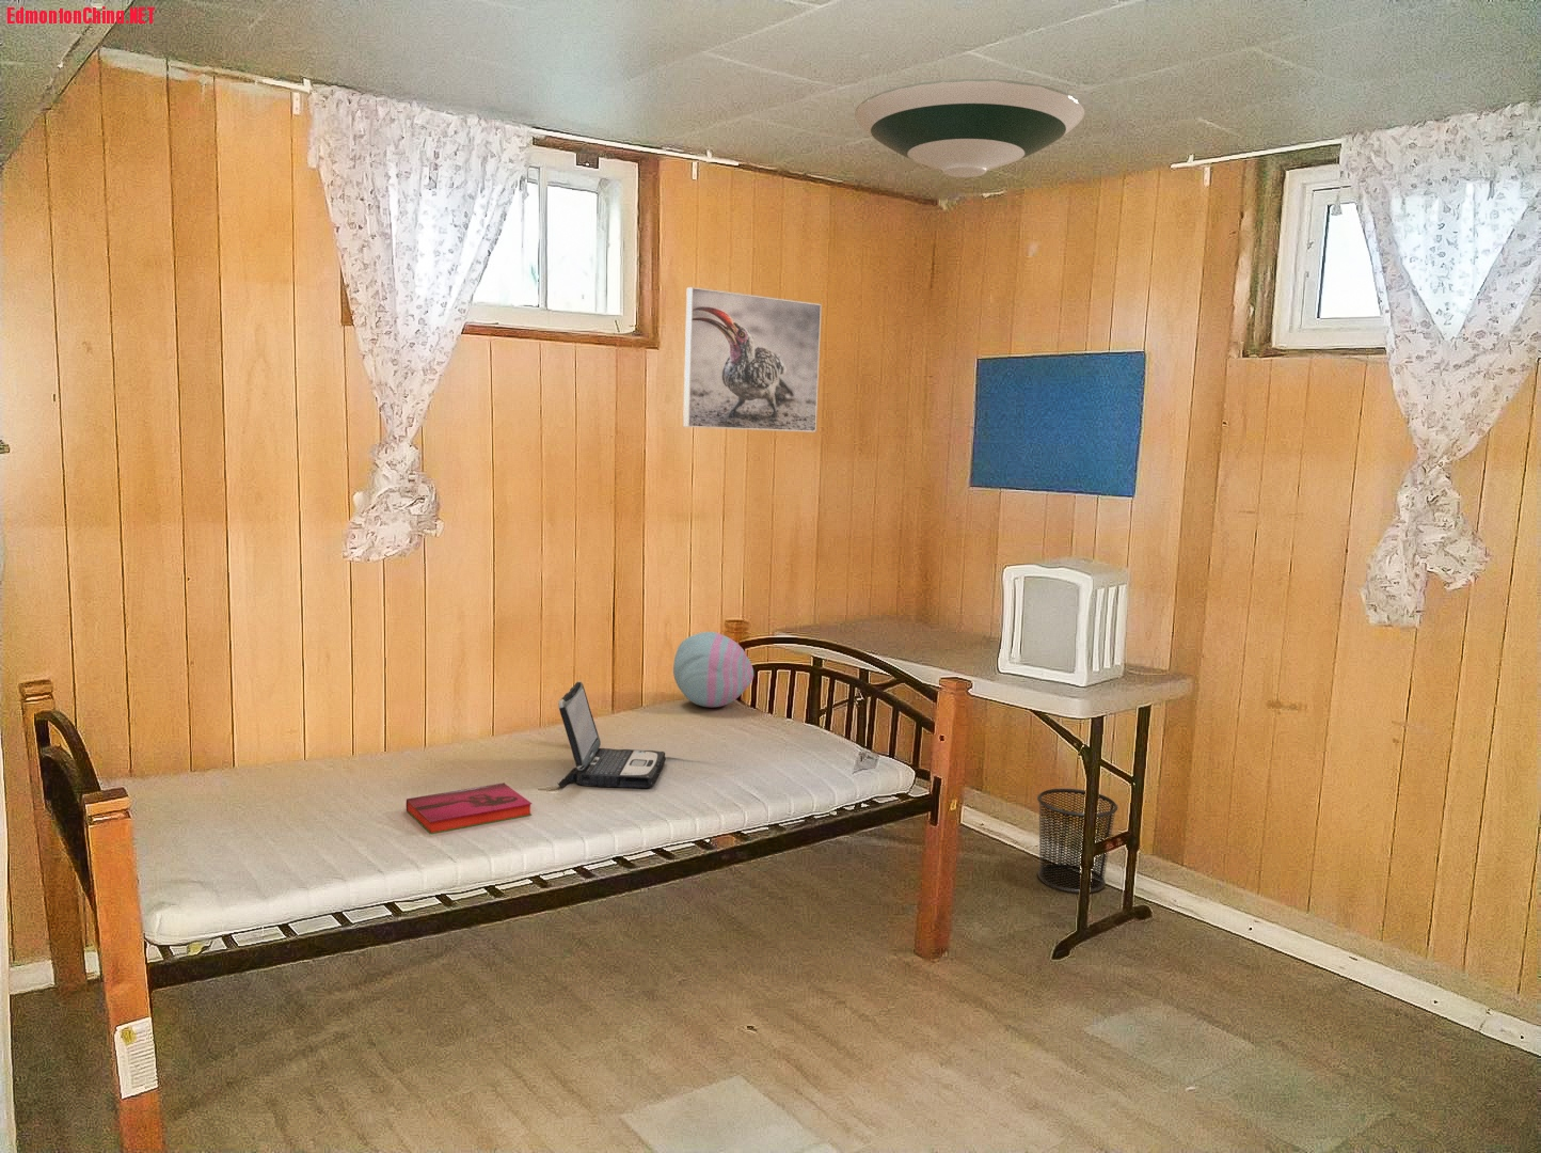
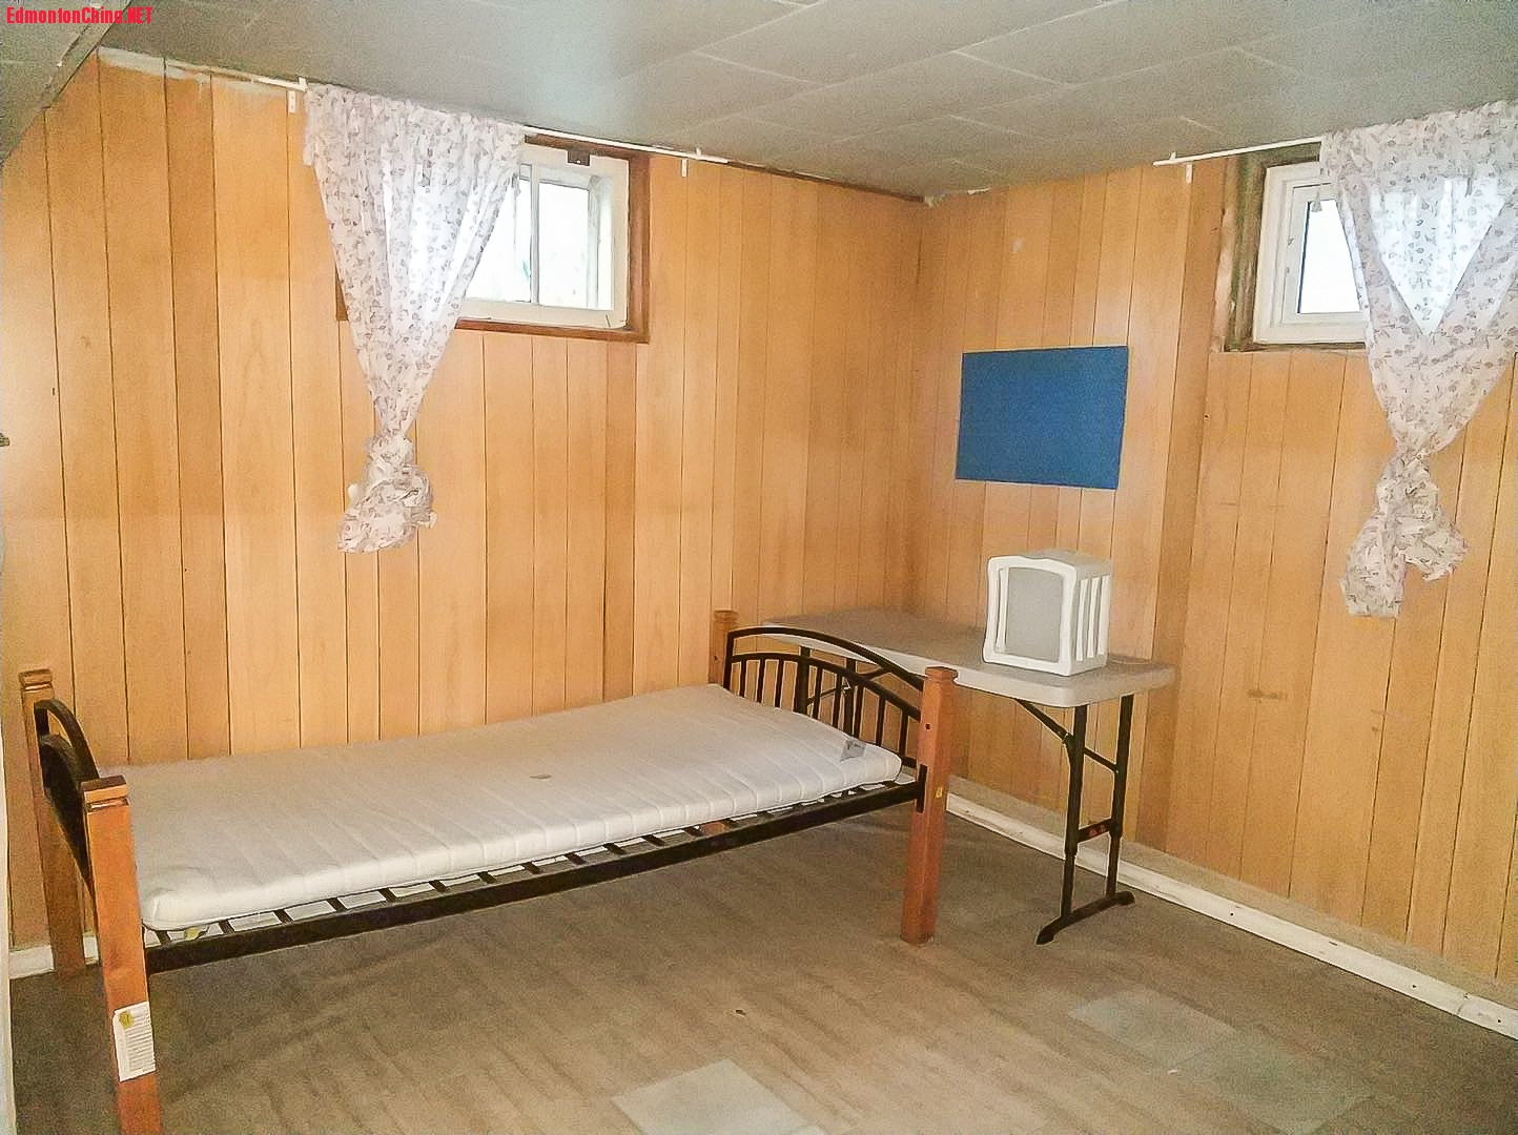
- hardback book [406,781,533,834]
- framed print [682,286,823,434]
- cushion [672,631,754,707]
- waste bin [1036,788,1119,894]
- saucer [853,78,1086,178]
- laptop [556,681,666,788]
